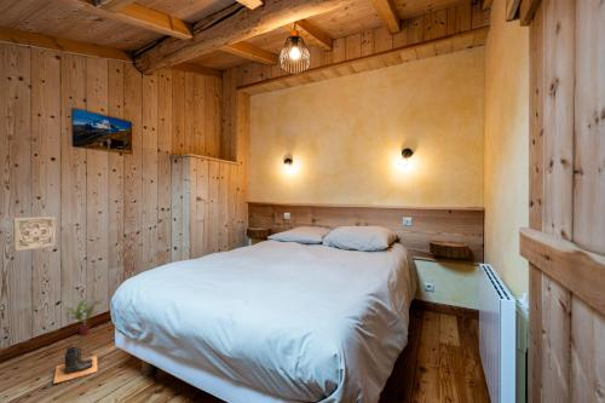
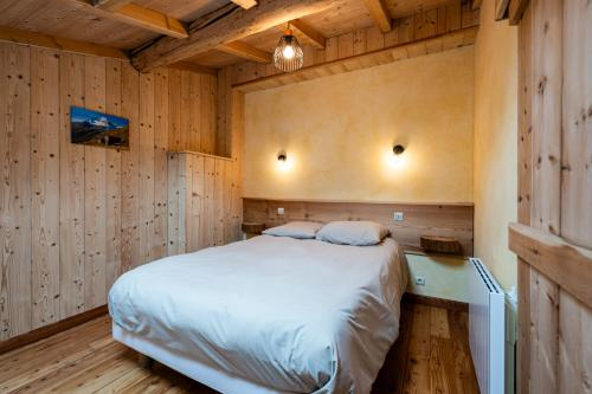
- boots [52,346,99,385]
- potted plant [64,298,103,336]
- wall ornament [12,215,57,252]
